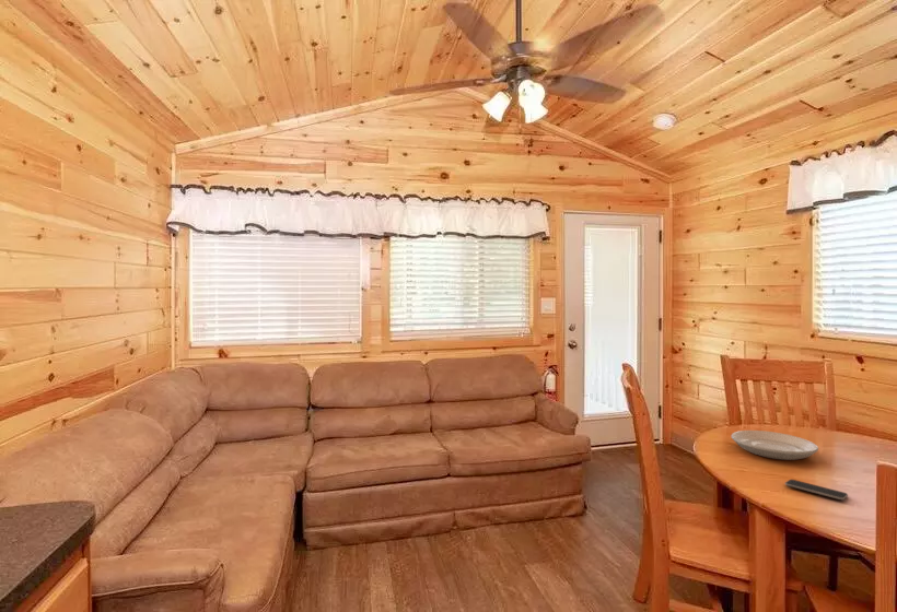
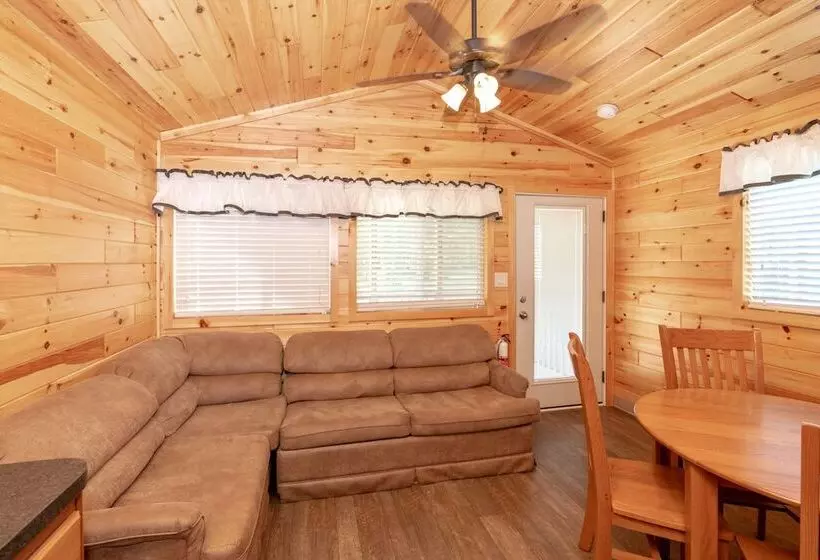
- smartphone [783,479,849,501]
- plate [730,429,819,461]
